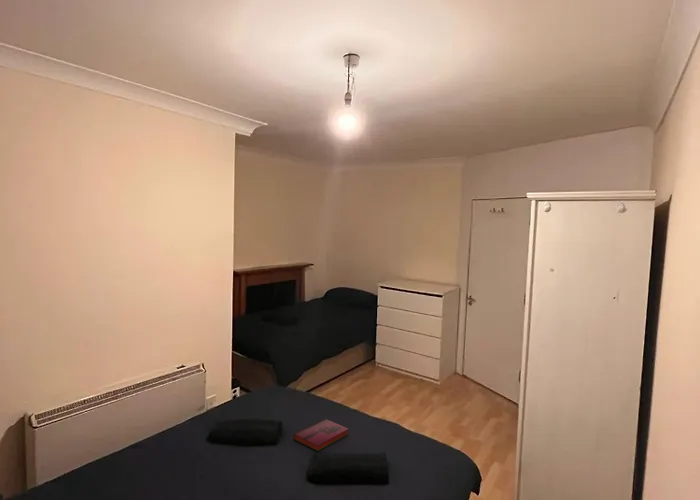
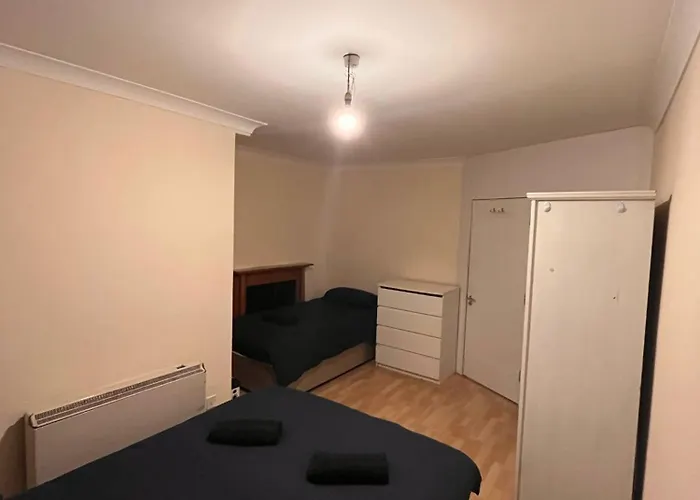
- hardback book [293,418,349,452]
